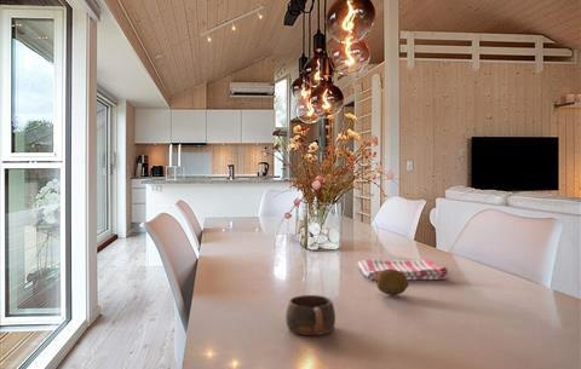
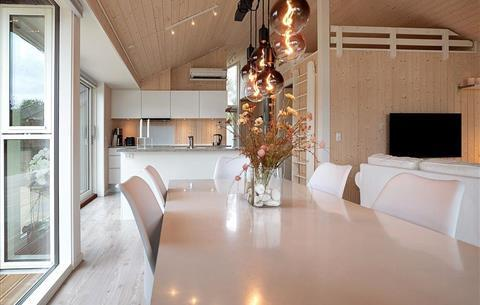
- dish towel [357,258,449,281]
- cup [284,294,336,336]
- fruit [374,269,410,296]
